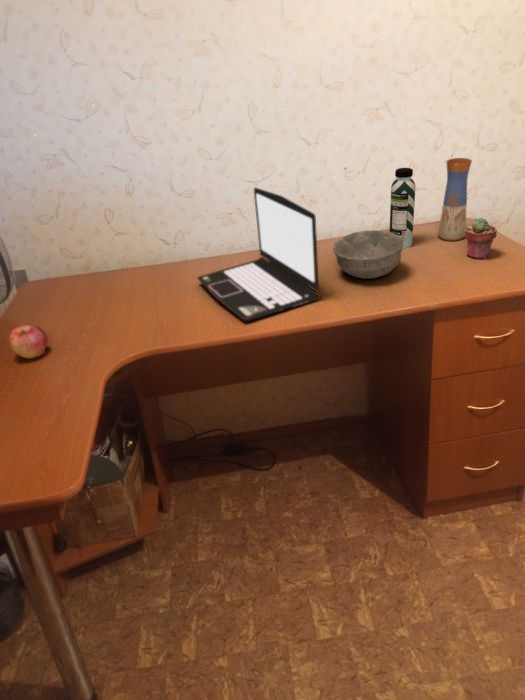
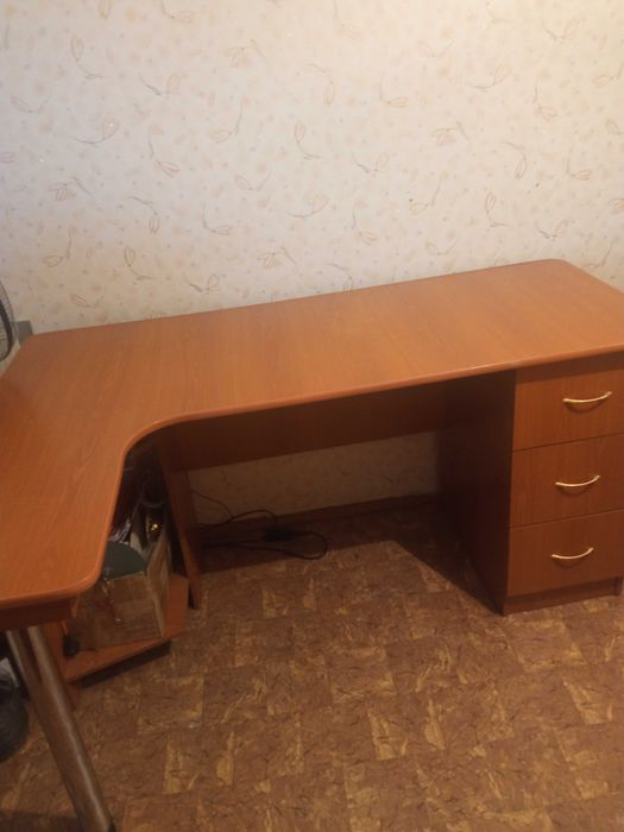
- apple [8,323,49,360]
- potted succulent [465,217,498,260]
- bowl [332,229,404,280]
- vase [437,157,473,242]
- water bottle [389,167,417,249]
- laptop [196,186,322,323]
